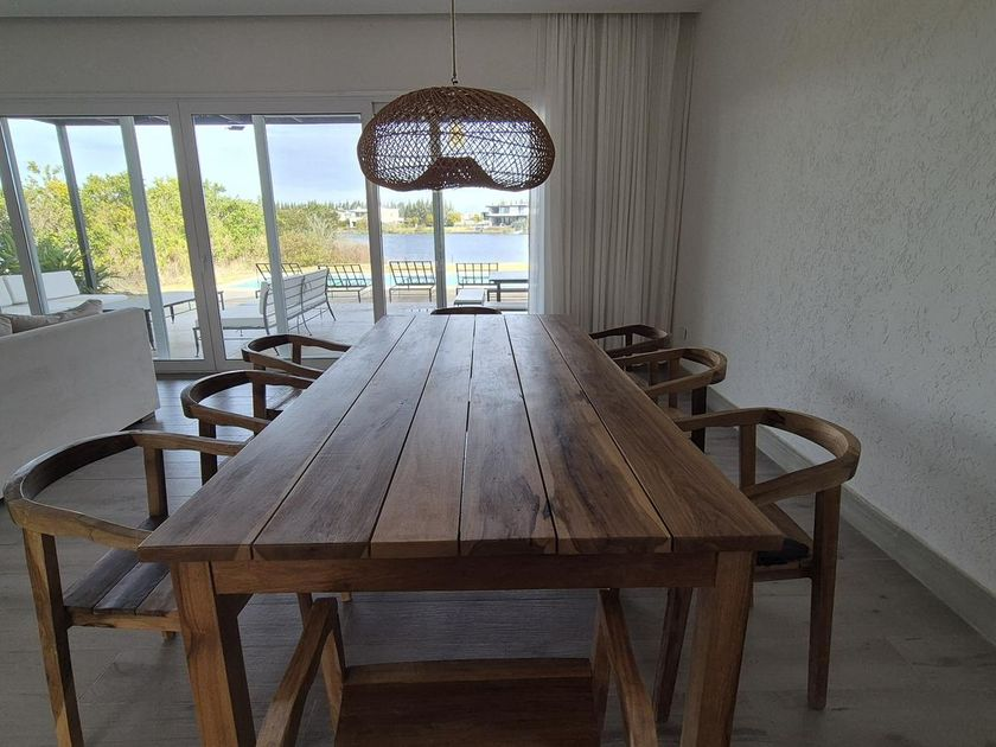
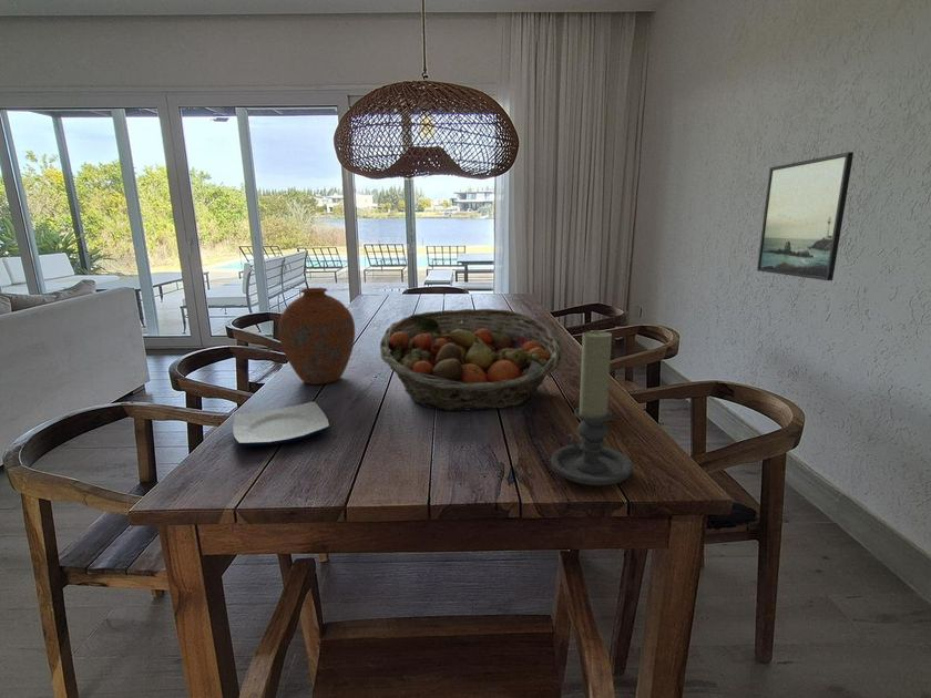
+ vase [277,287,356,386]
+ fruit basket [379,308,564,412]
+ plate [232,401,330,448]
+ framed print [756,151,855,281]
+ candle holder [550,329,633,486]
